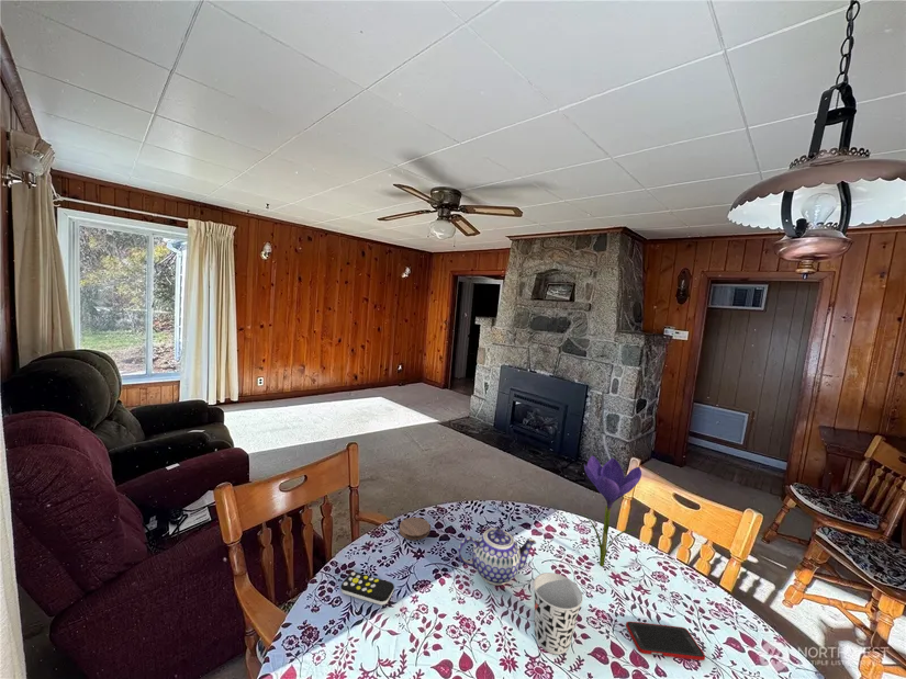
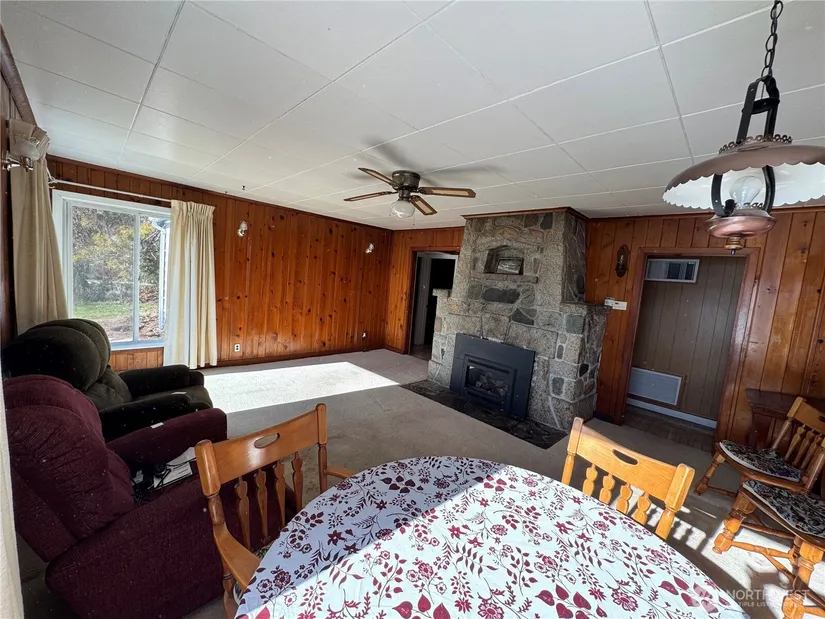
- flower [580,454,642,567]
- teapot [457,528,537,586]
- cell phone [625,621,706,661]
- coaster [399,517,432,541]
- remote control [339,572,395,607]
- cup [533,572,584,655]
